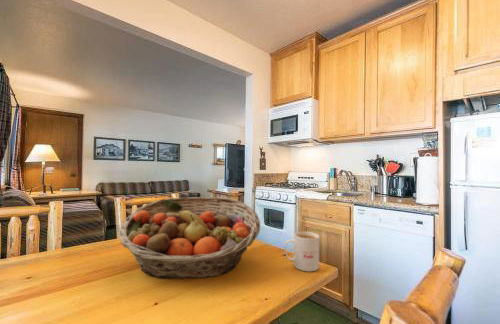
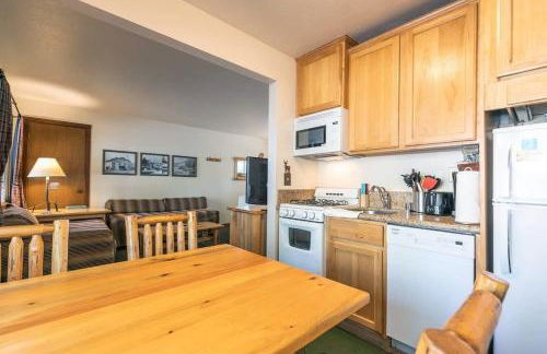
- fruit basket [118,196,261,280]
- mug [284,231,320,272]
